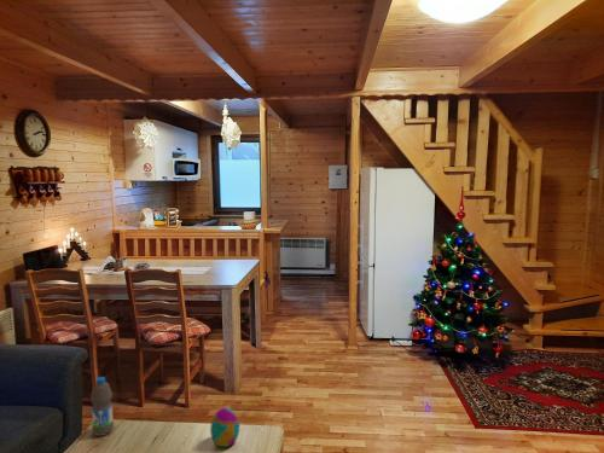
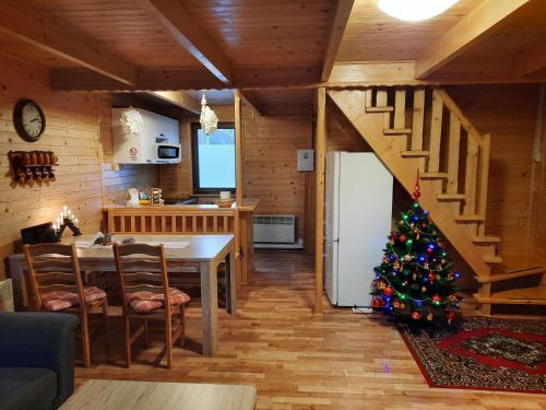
- water bottle [89,376,115,437]
- decorative egg [209,406,240,448]
